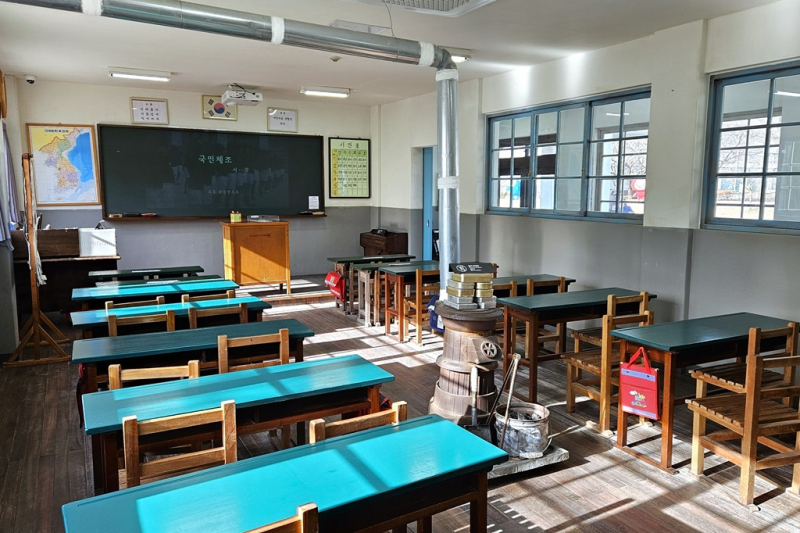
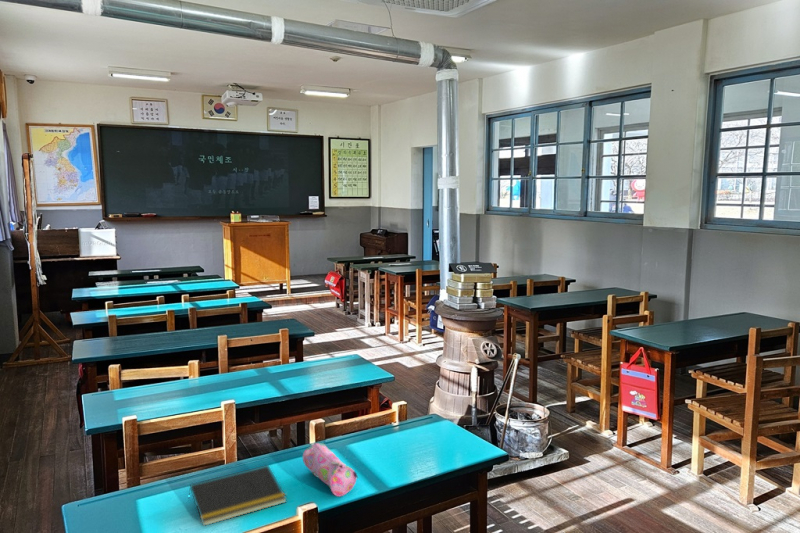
+ pencil case [302,442,359,497]
+ notepad [187,464,288,527]
